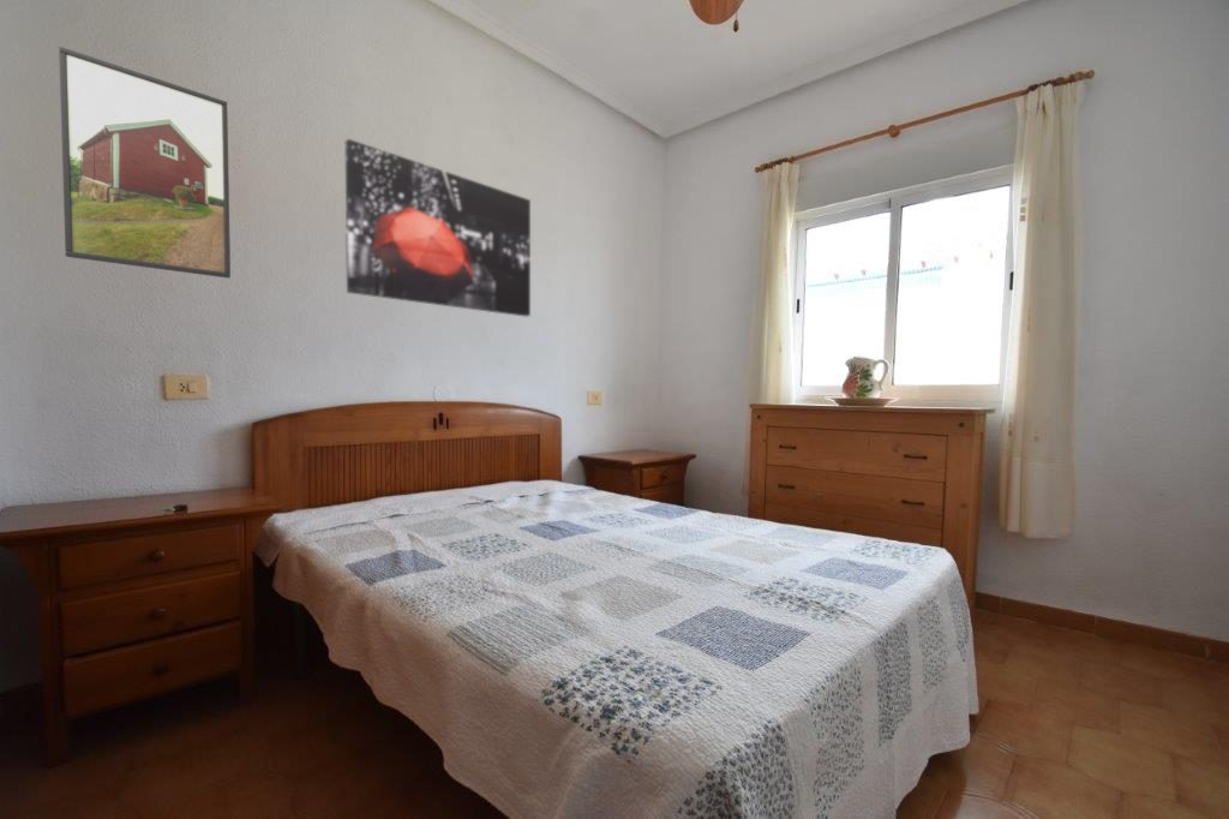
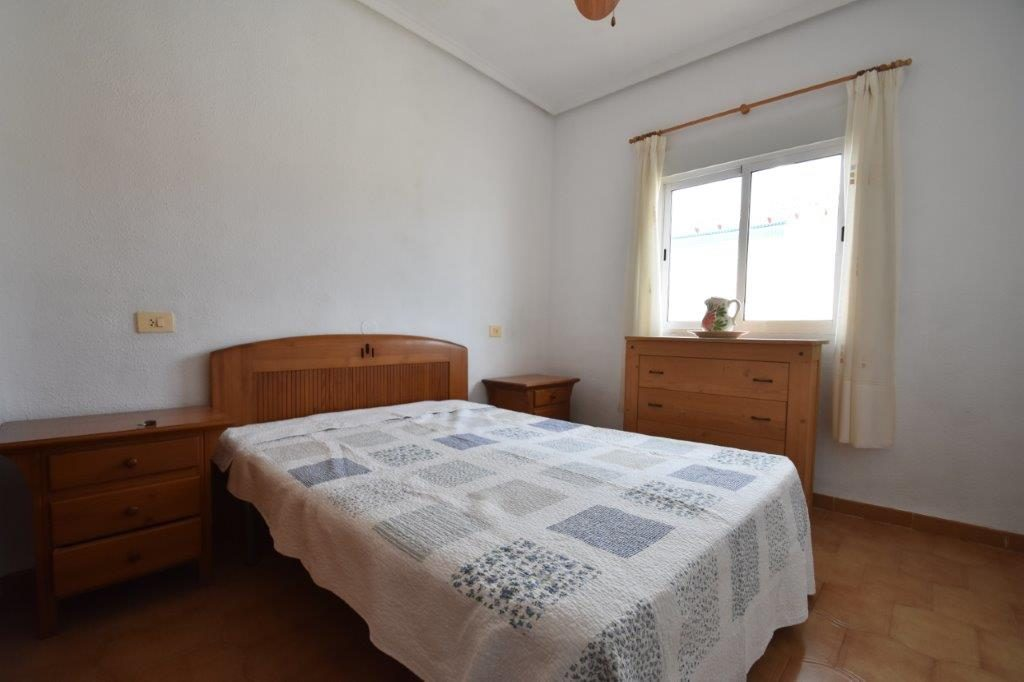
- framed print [58,46,232,280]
- wall art [344,138,532,318]
